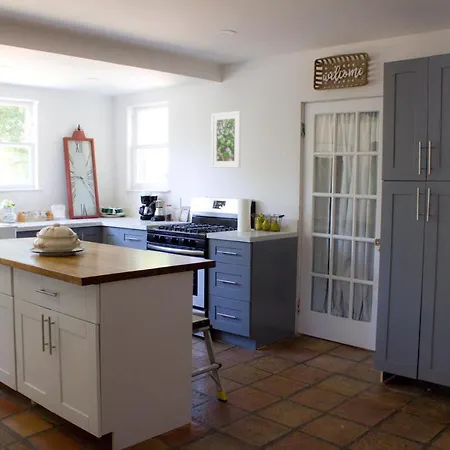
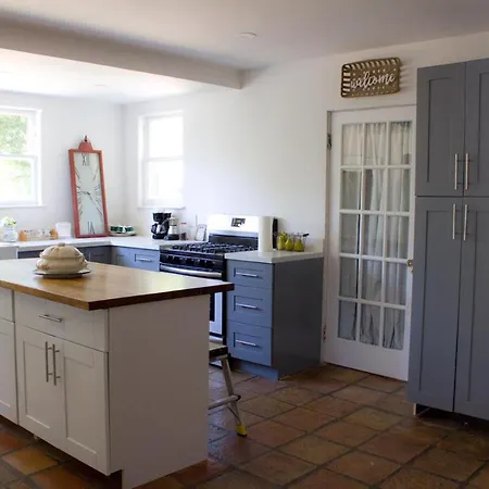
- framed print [210,110,242,169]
